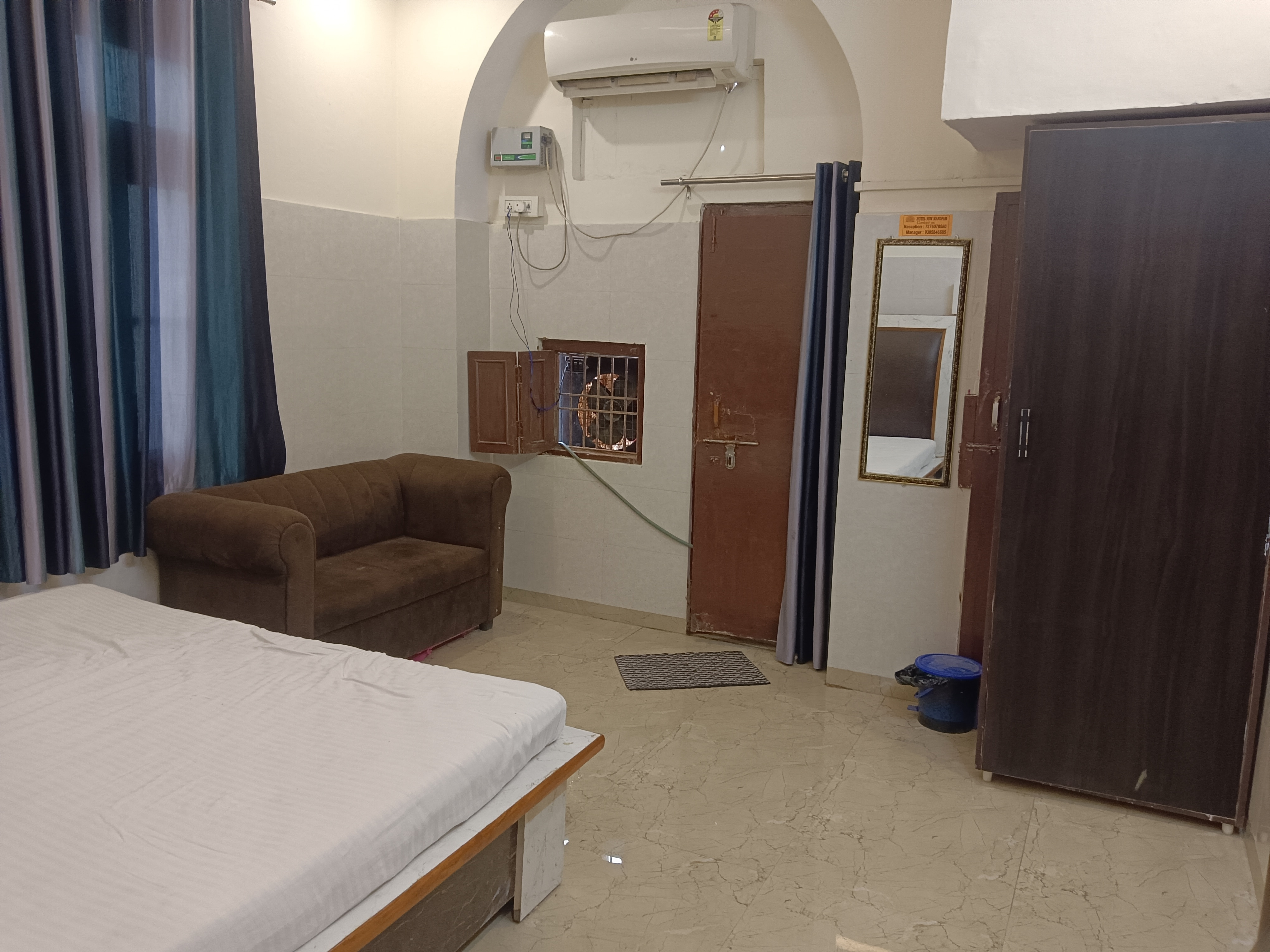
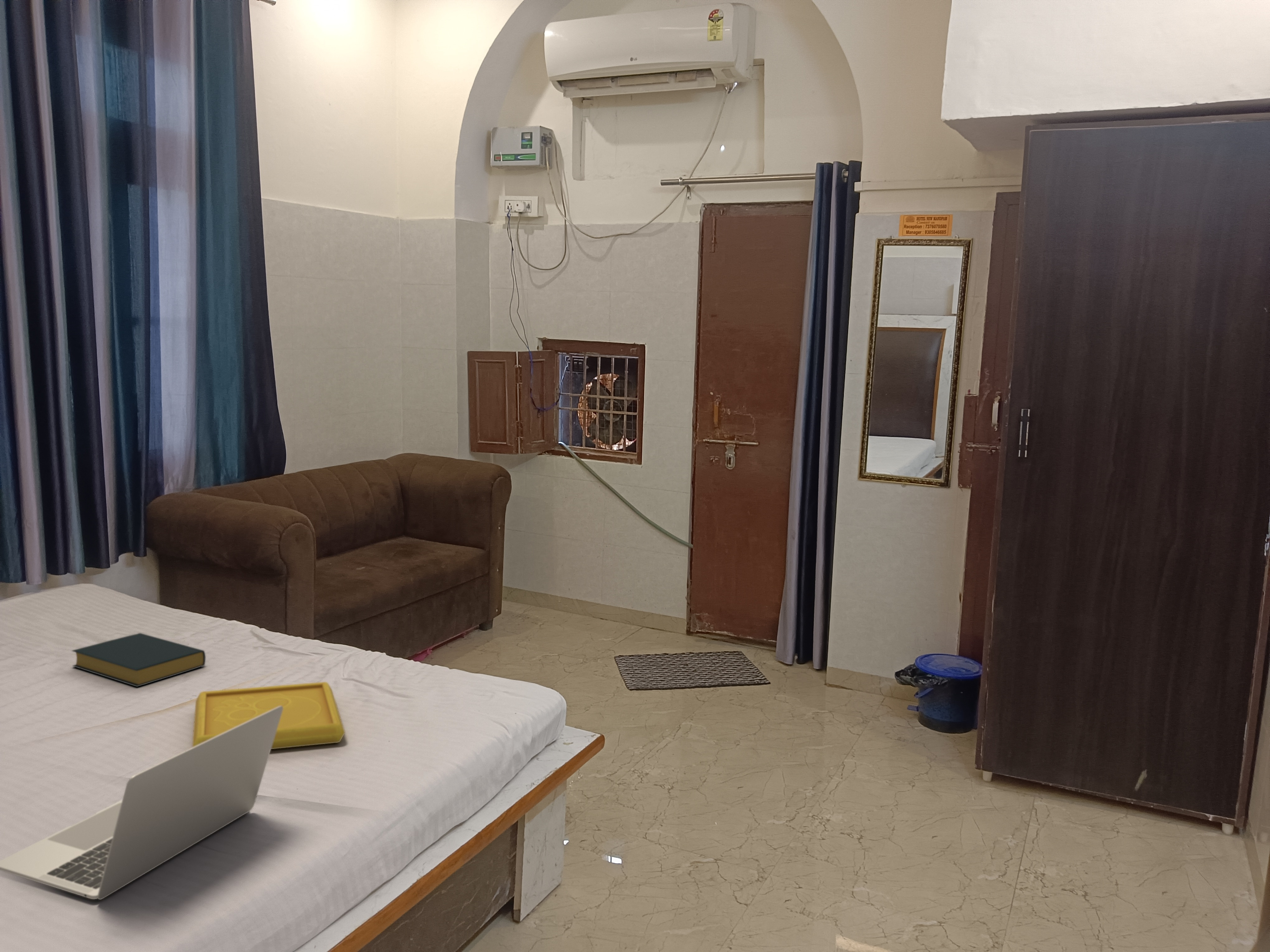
+ laptop [0,706,283,900]
+ serving tray [192,682,345,749]
+ hardback book [71,633,206,687]
